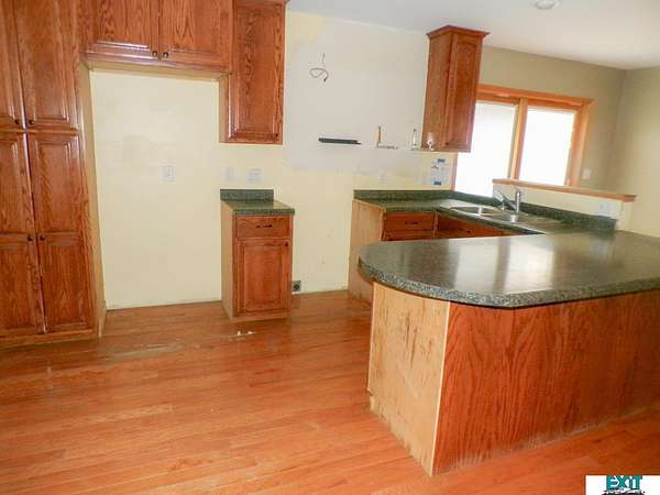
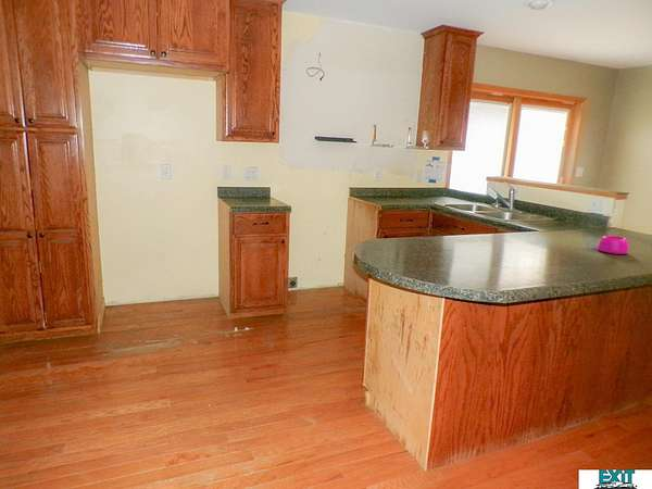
+ bowl [595,235,630,255]
